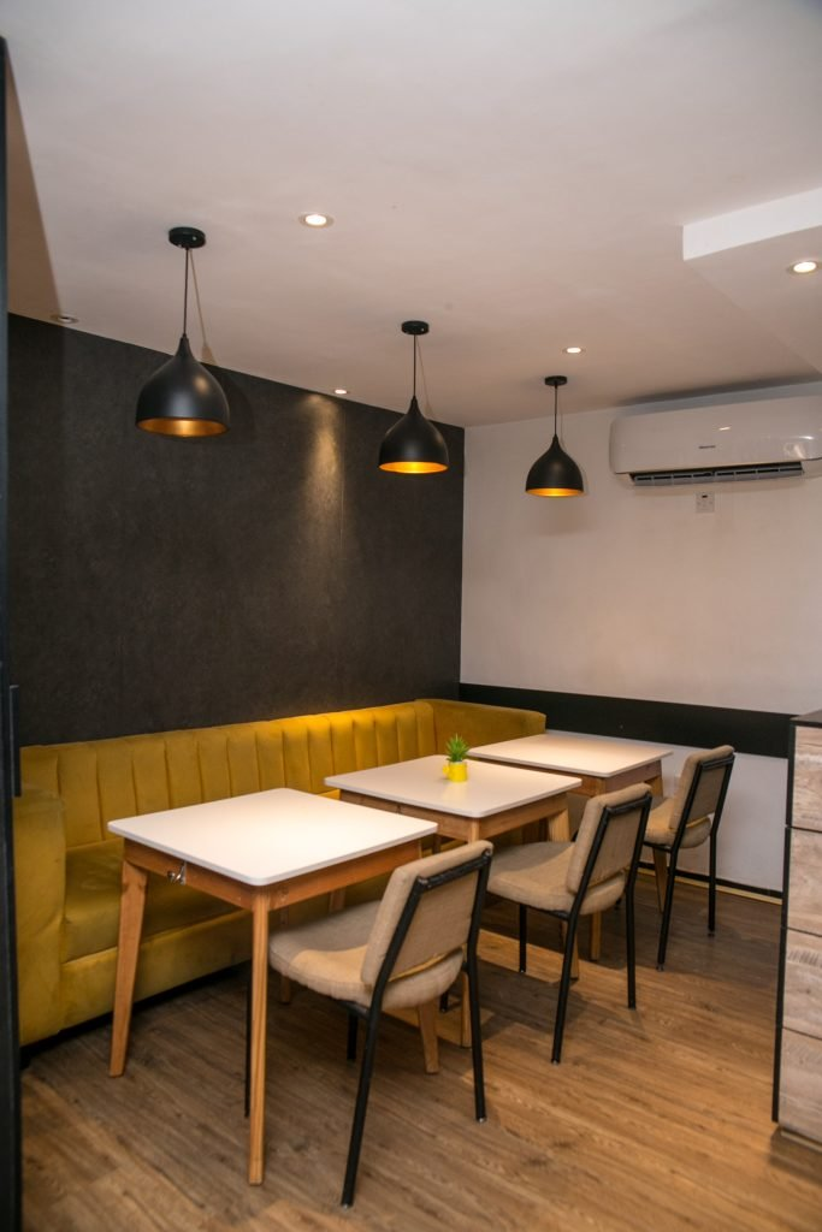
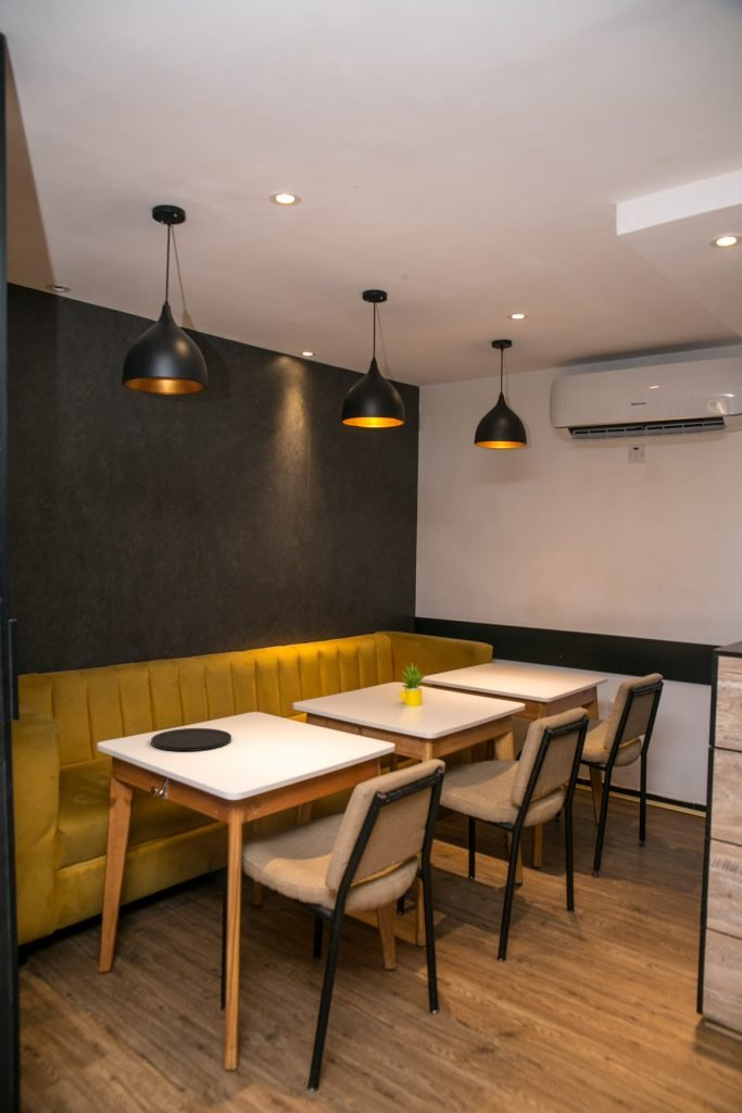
+ plate [150,727,232,752]
